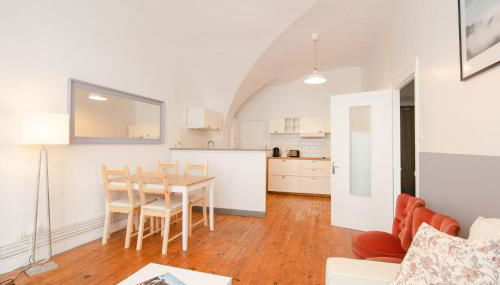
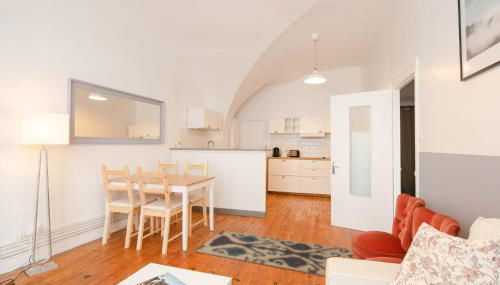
+ rug [194,230,355,277]
